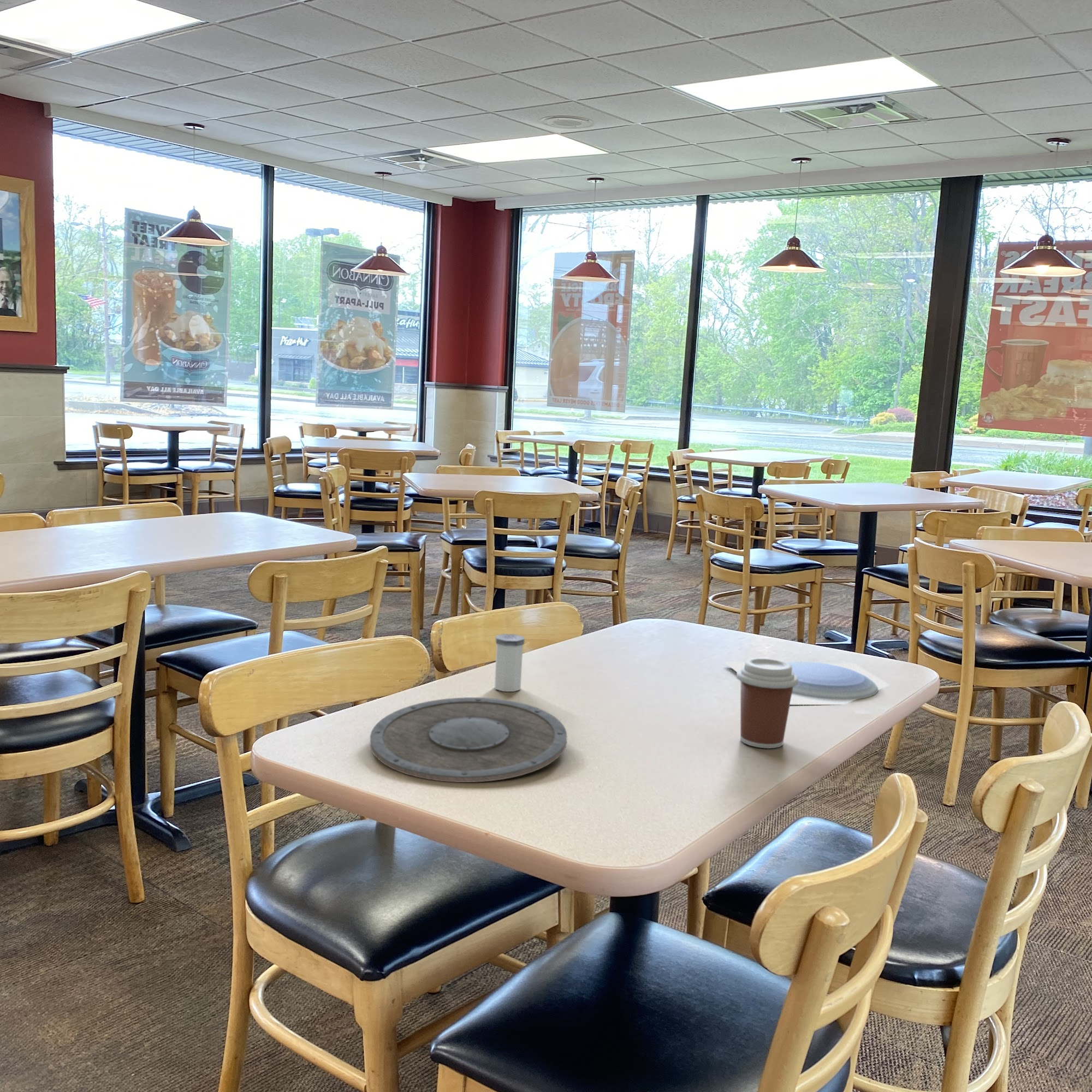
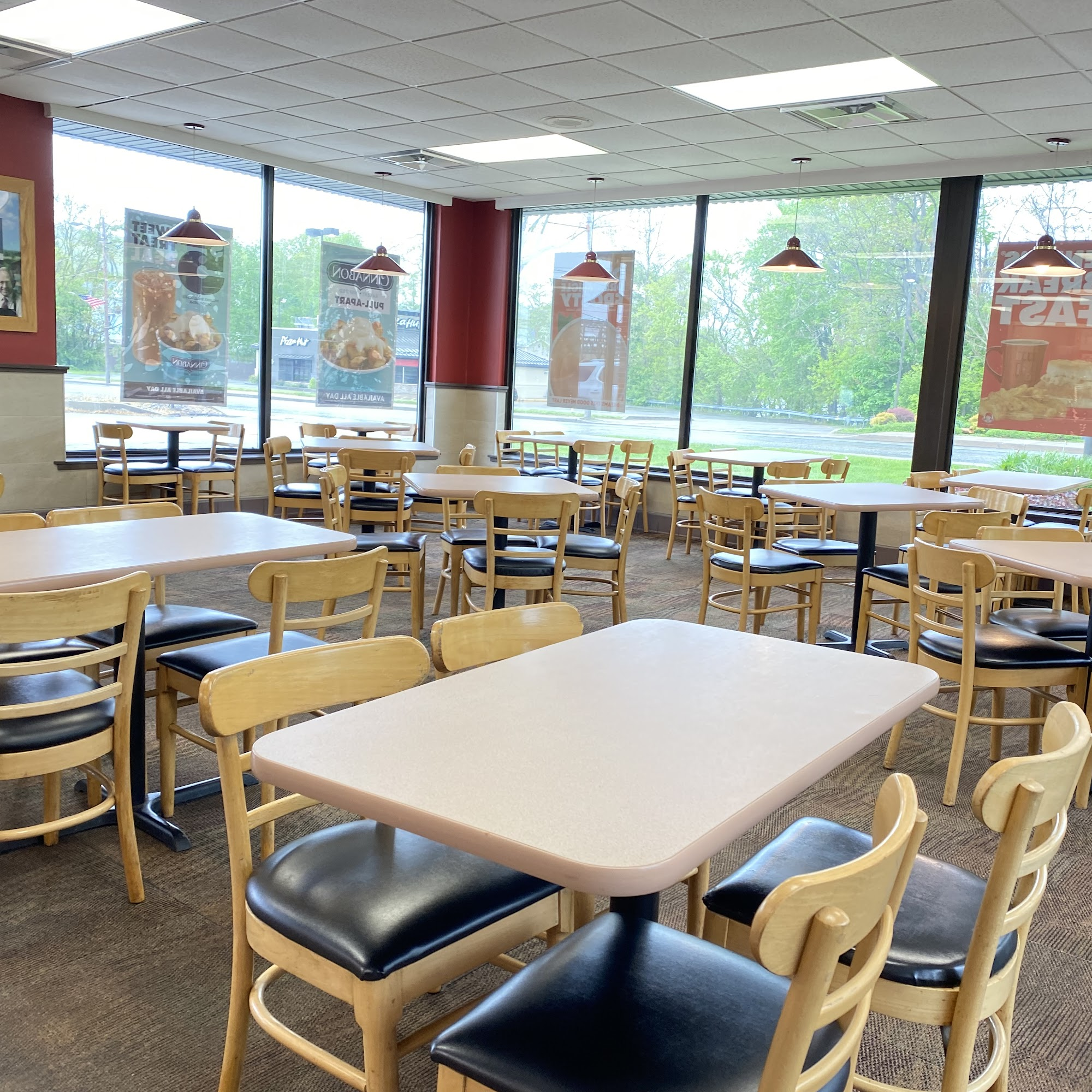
- plate [725,661,891,705]
- salt shaker [494,633,525,692]
- coffee cup [736,657,798,749]
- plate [370,697,567,783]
